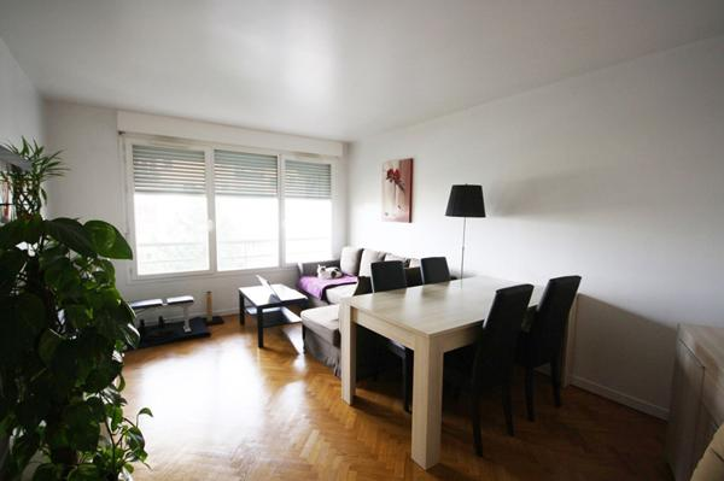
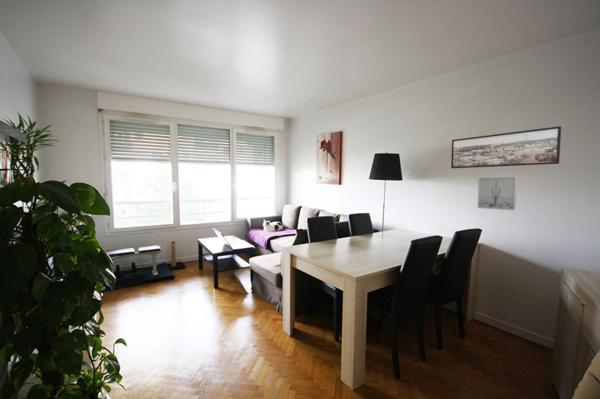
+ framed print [450,125,562,169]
+ wall art [476,176,518,212]
